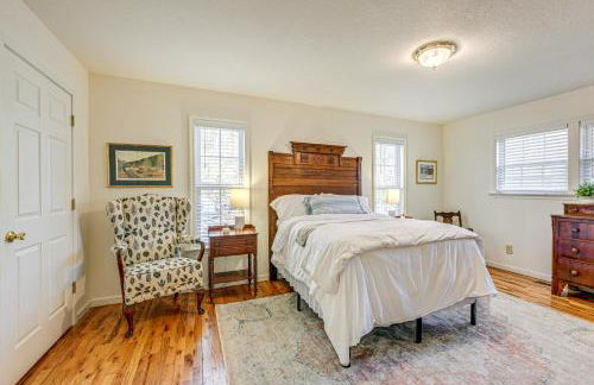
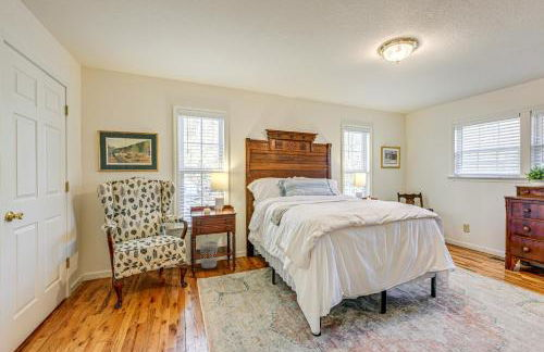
+ wastebasket [199,240,219,269]
